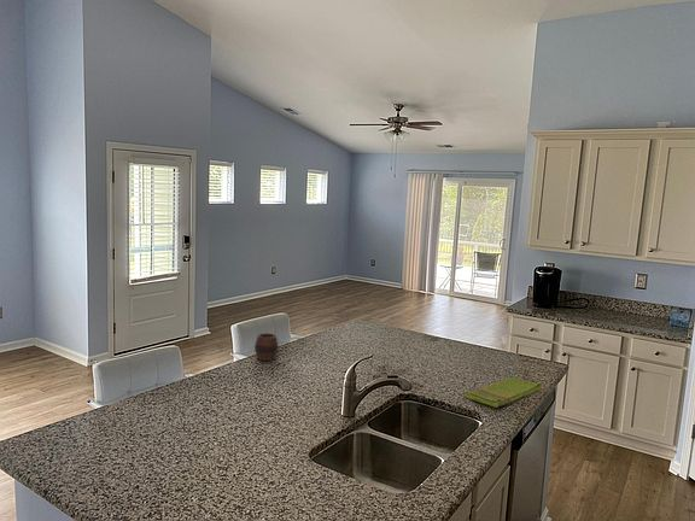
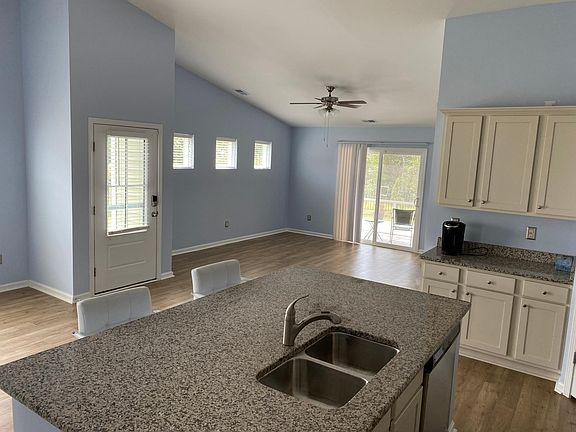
- cup [253,332,279,362]
- dish towel [463,376,543,409]
